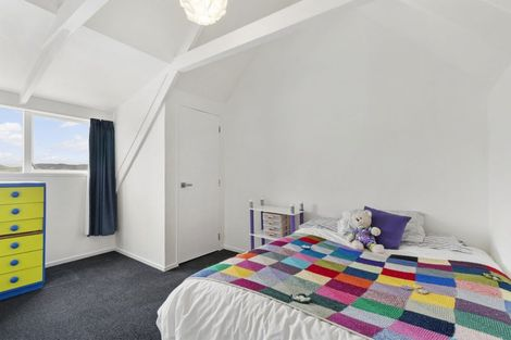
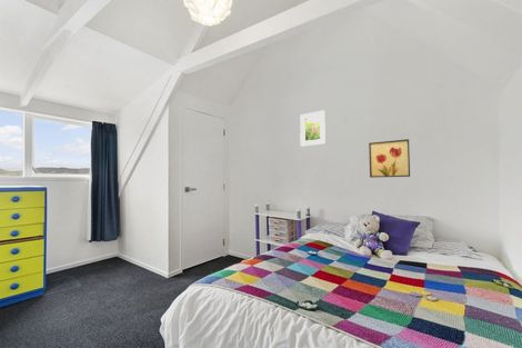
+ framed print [299,109,327,148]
+ wall art [368,138,411,179]
